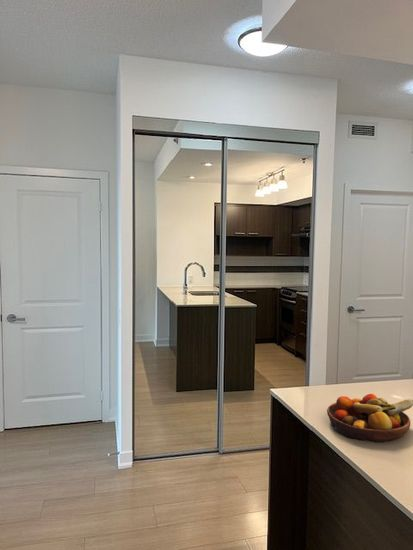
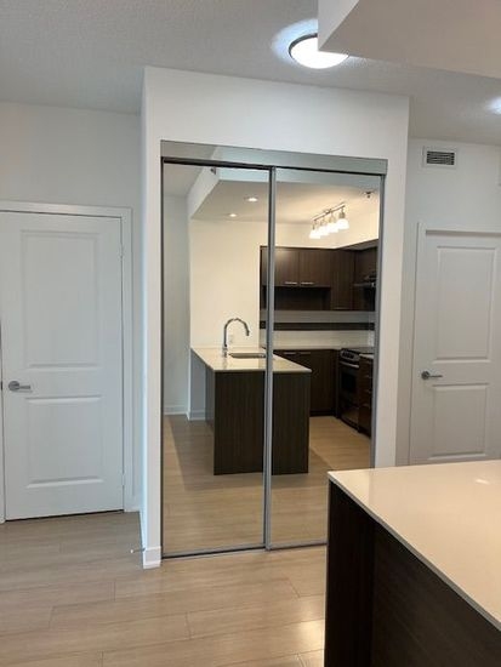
- fruit bowl [326,393,413,443]
